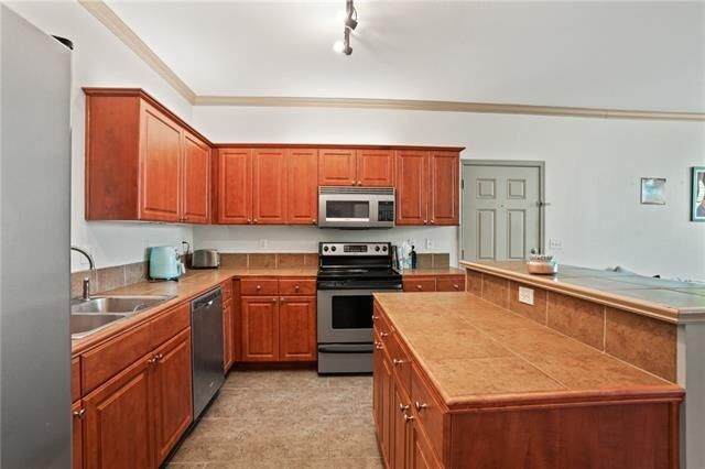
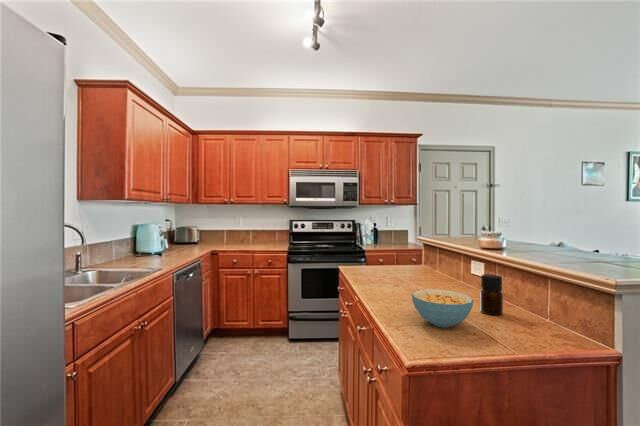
+ bottle [479,273,504,316]
+ cereal bowl [411,288,475,328]
